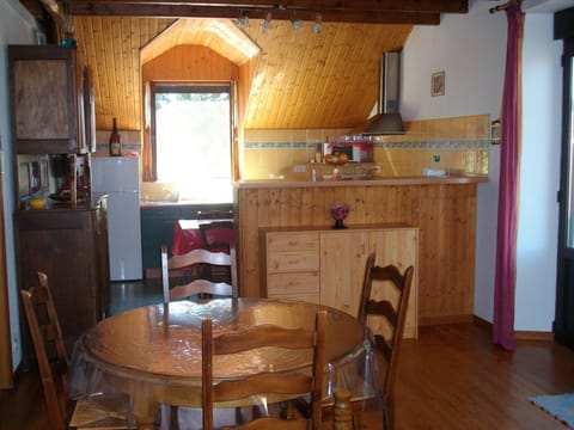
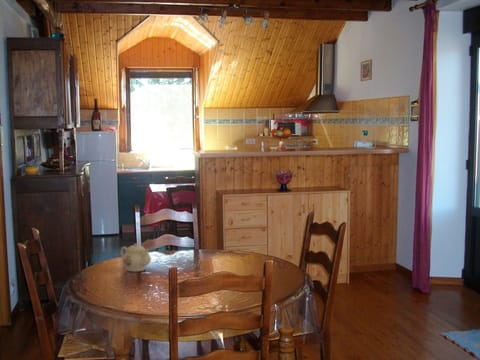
+ teapot [120,243,152,273]
